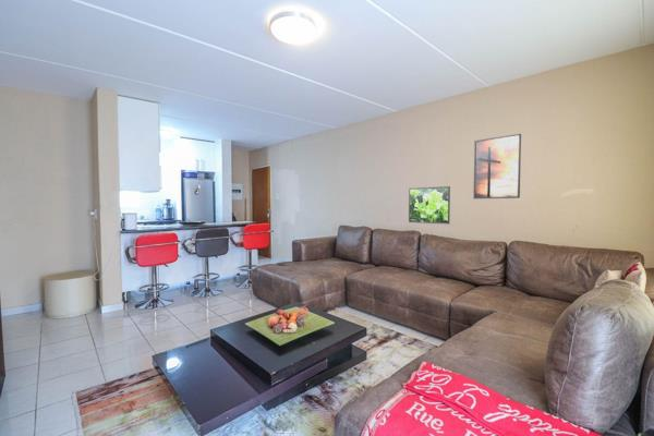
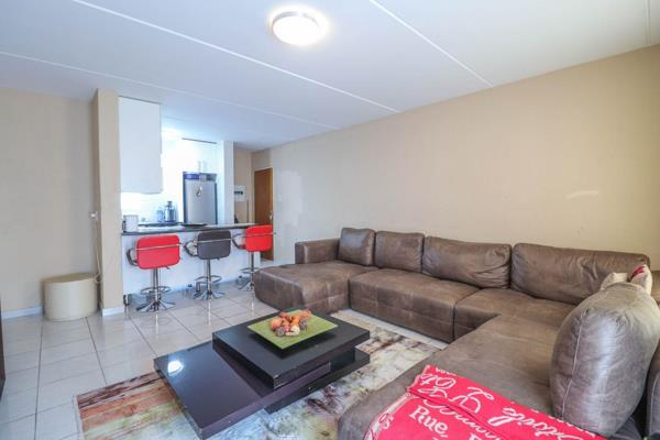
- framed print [472,133,522,199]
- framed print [408,185,451,225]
